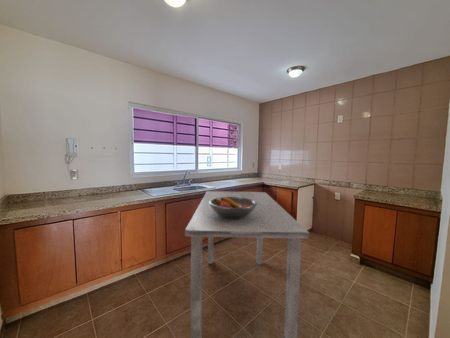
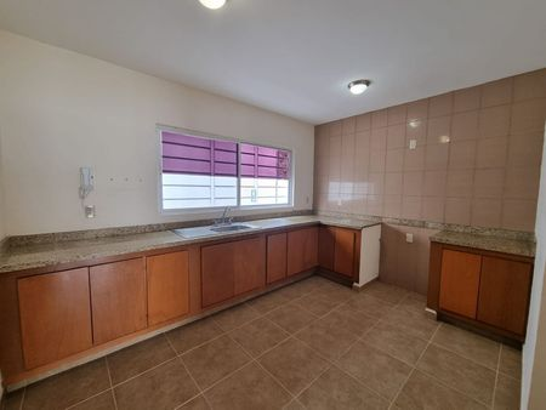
- dining table [184,190,310,338]
- fruit bowl [209,197,257,218]
